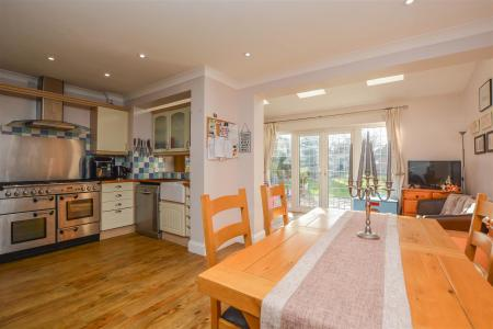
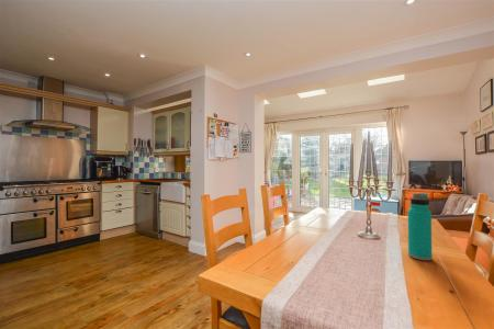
+ water bottle [407,192,433,261]
